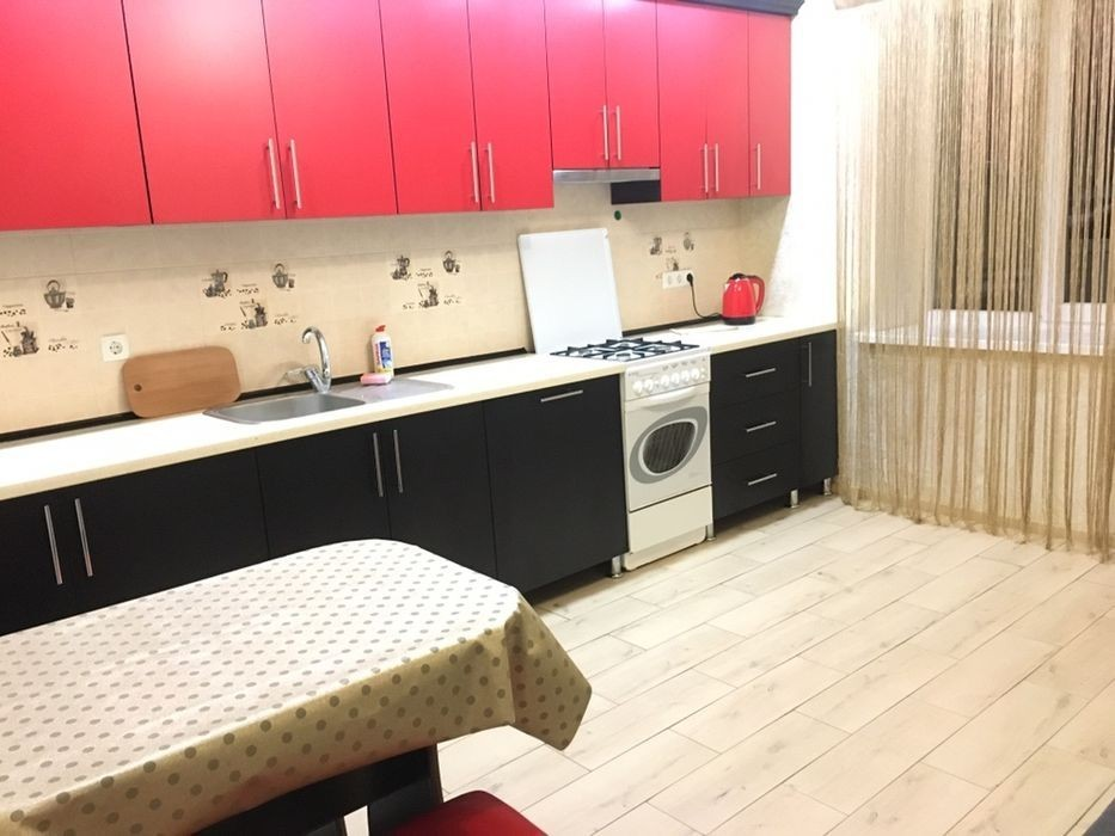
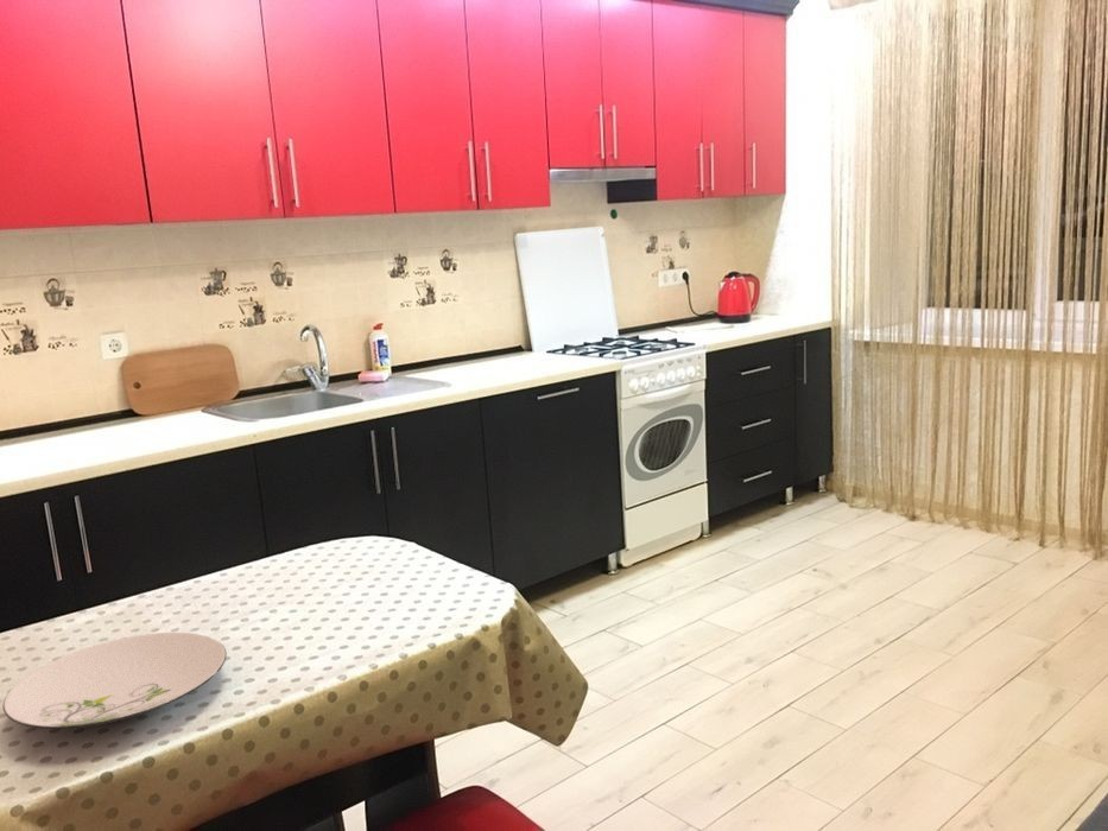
+ plate [2,632,228,730]
